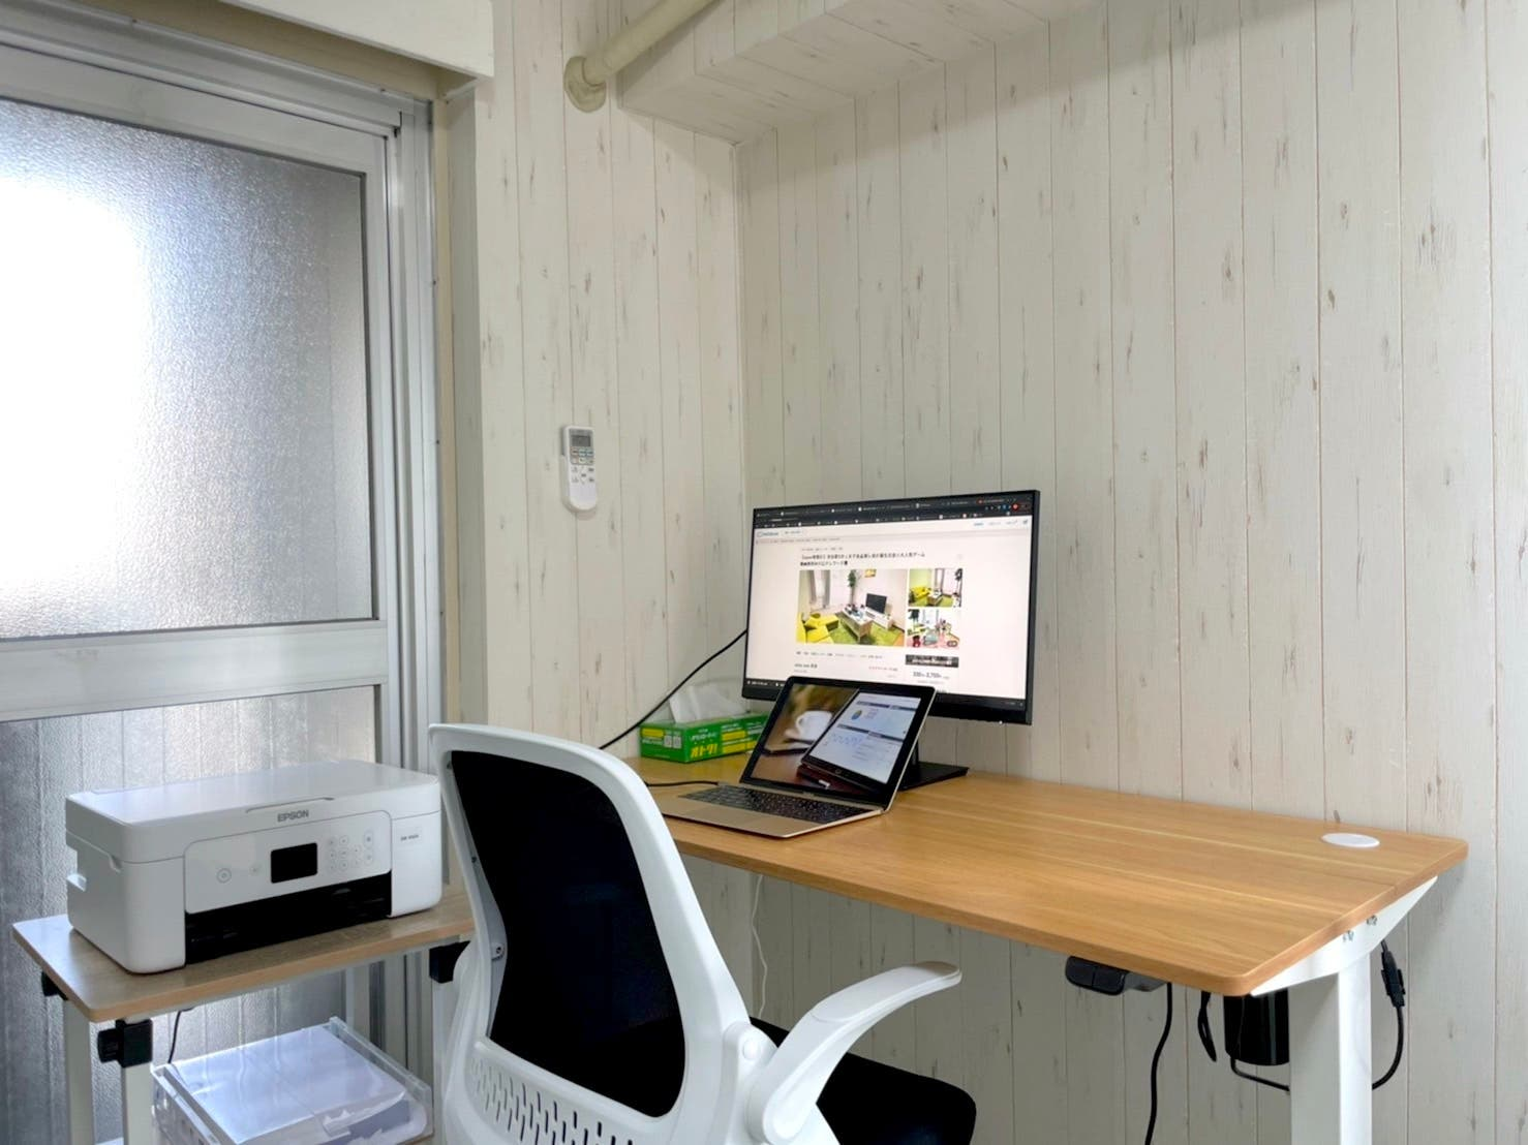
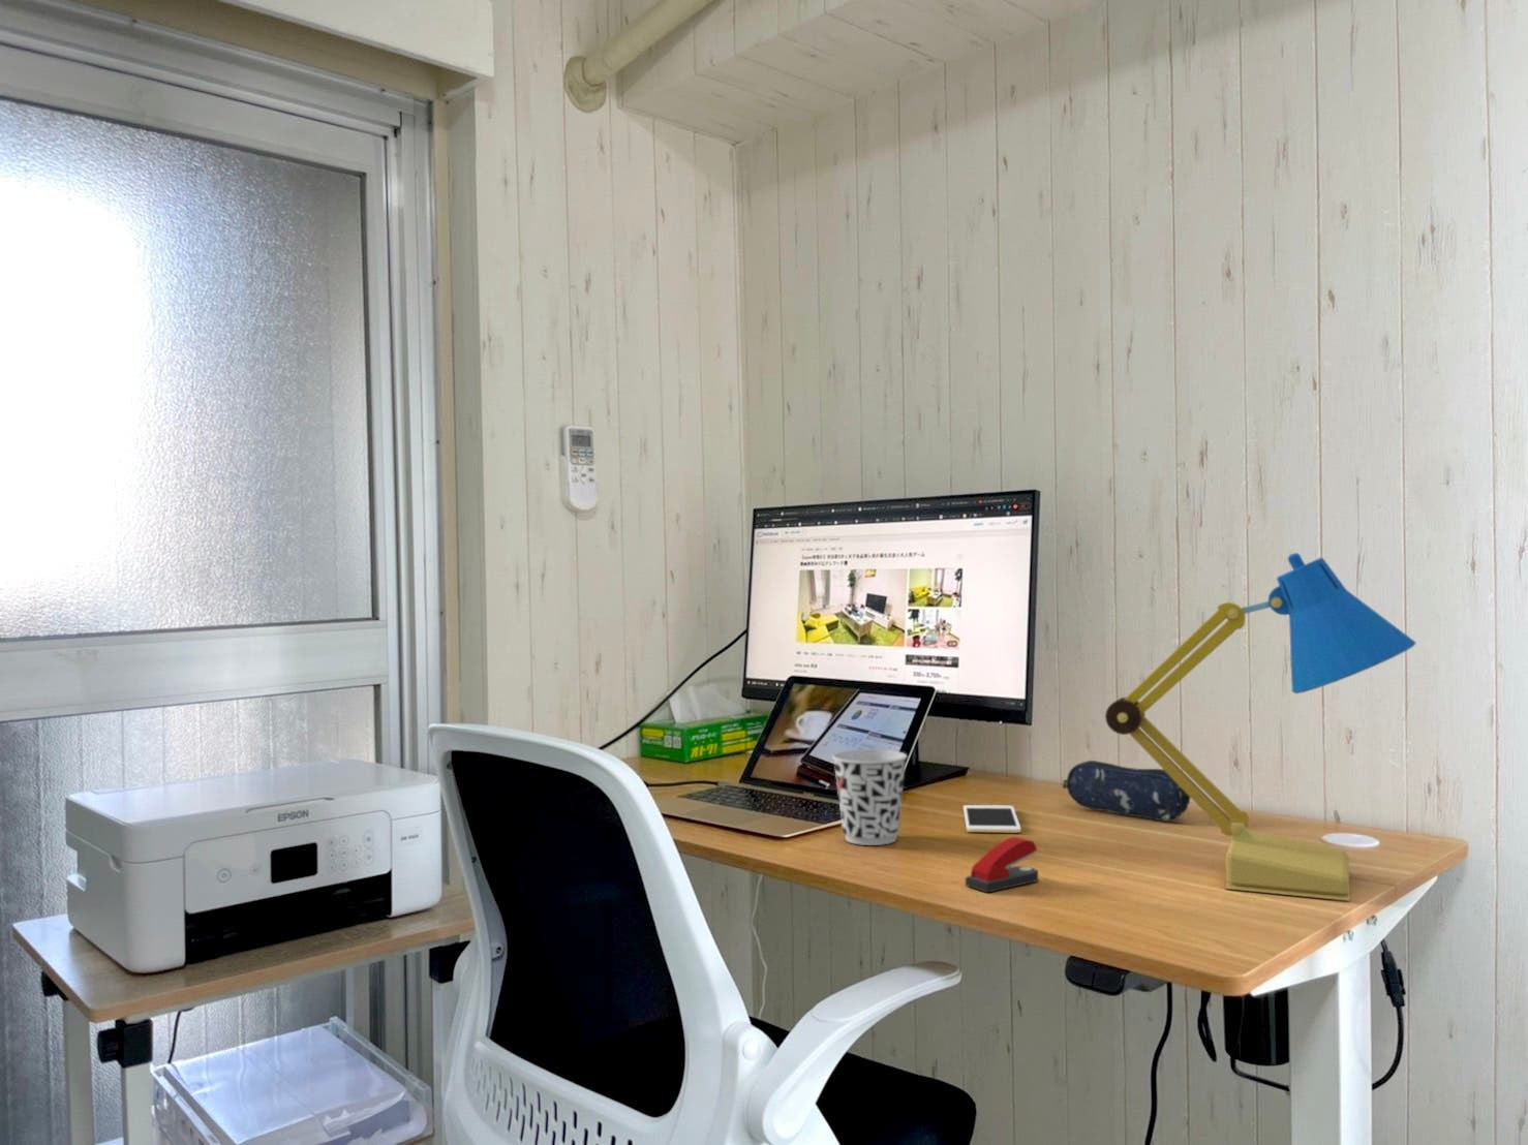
+ cell phone [963,803,1023,833]
+ pencil case [1061,760,1191,823]
+ stapler [965,836,1040,894]
+ cup [831,748,907,847]
+ desk lamp [1104,552,1417,902]
